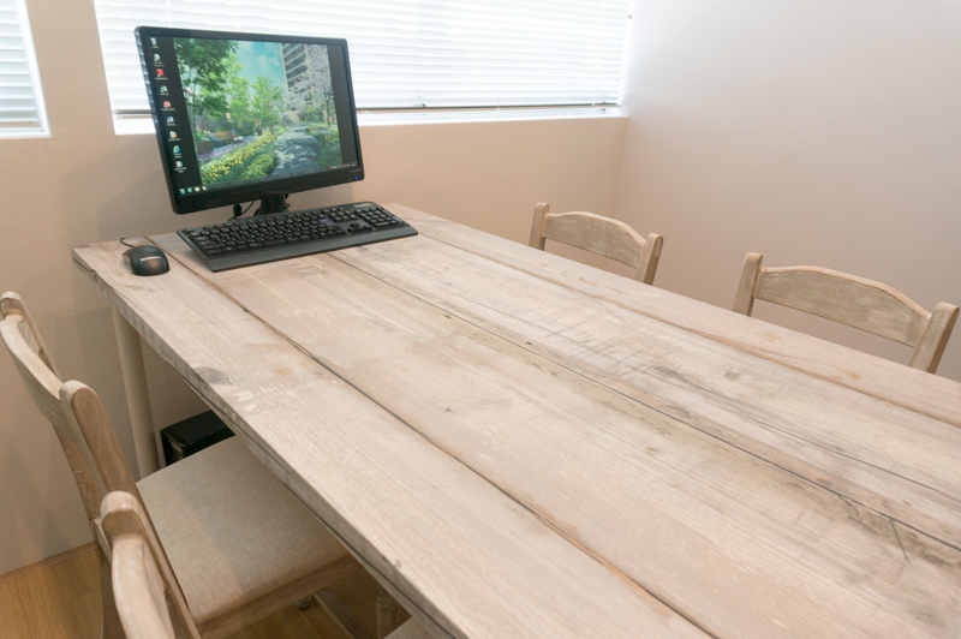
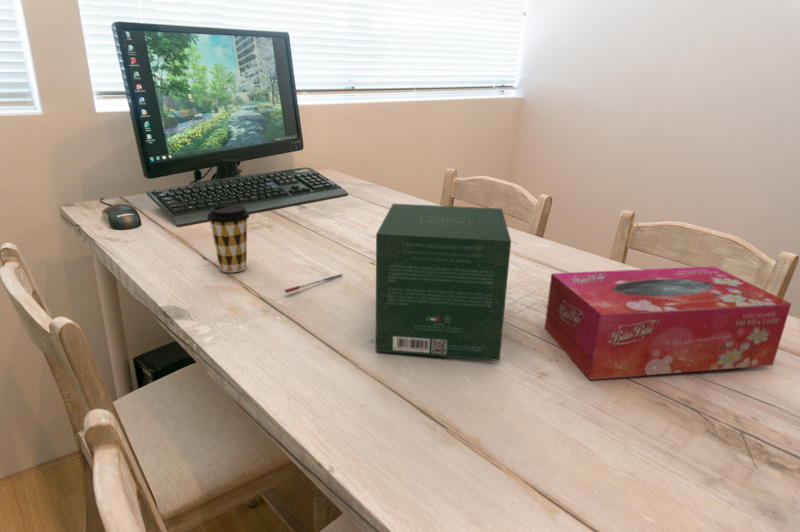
+ gift box [375,203,512,362]
+ pen [283,273,344,294]
+ tissue box [544,265,792,381]
+ coffee cup [206,204,251,273]
